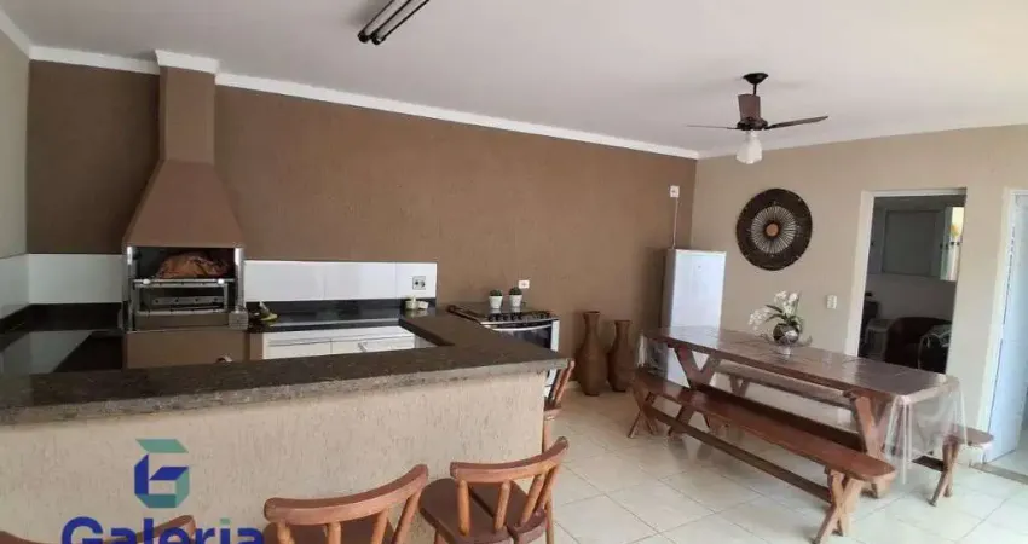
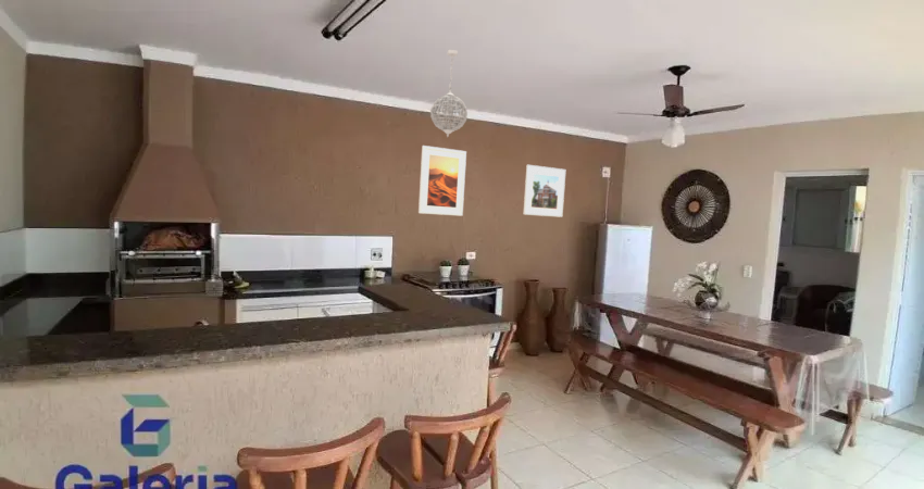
+ pendant light [429,49,469,138]
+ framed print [523,164,566,218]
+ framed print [417,145,467,217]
